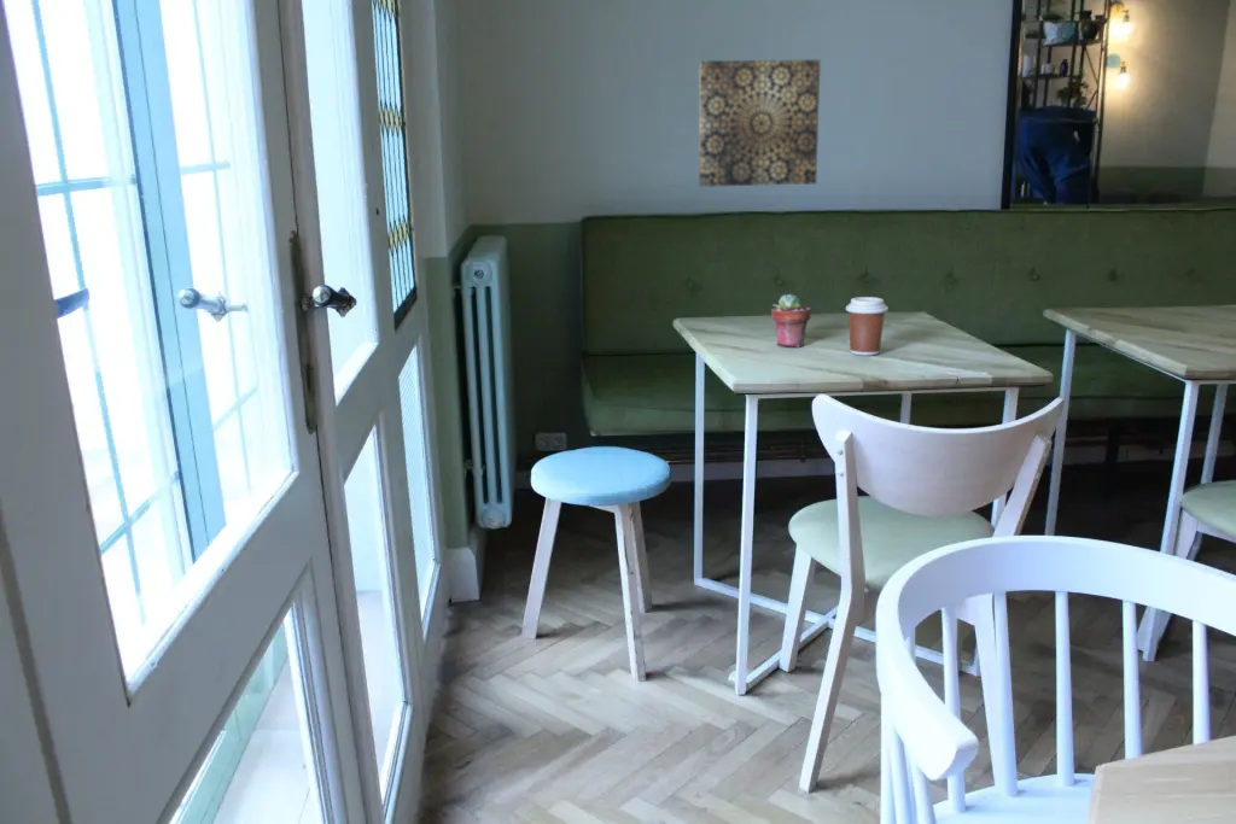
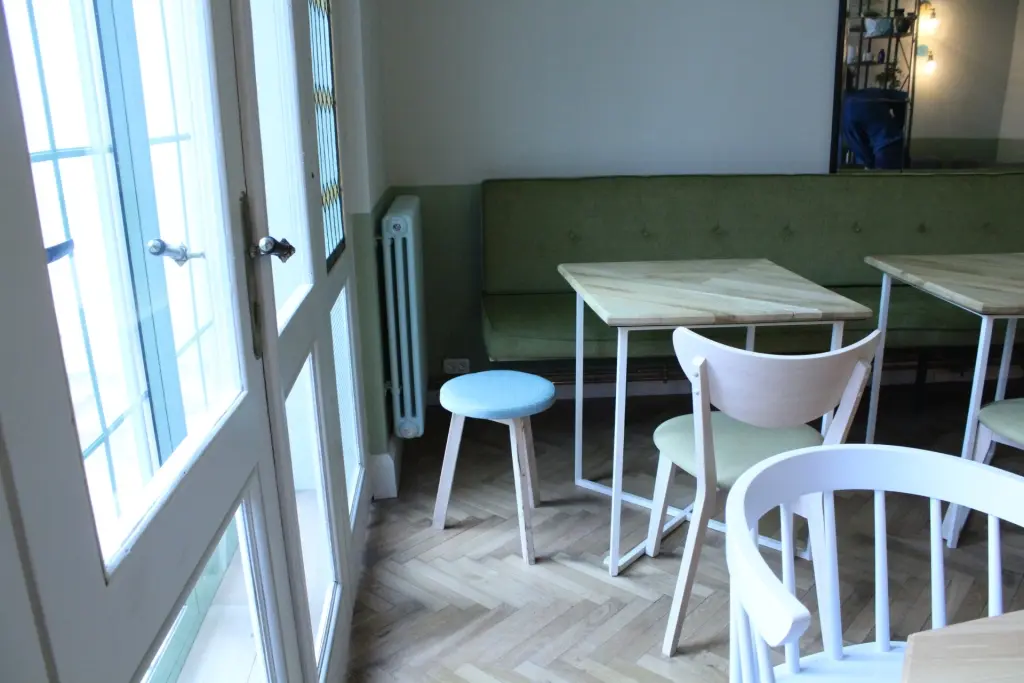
- wall art [698,58,822,188]
- coffee cup [845,296,890,357]
- potted succulent [770,293,812,349]
